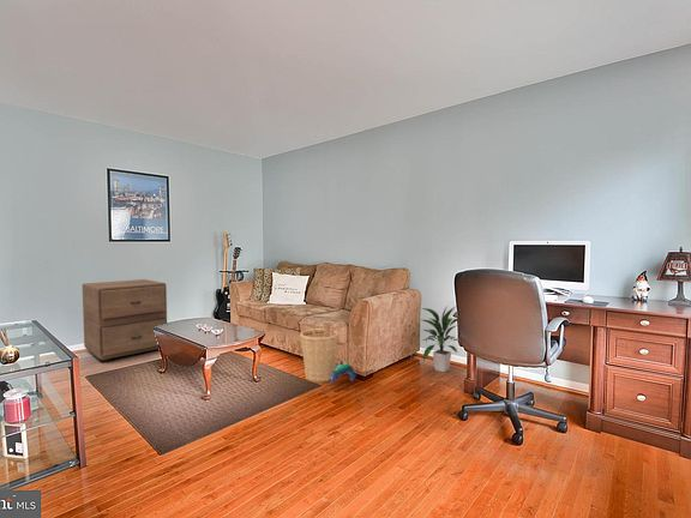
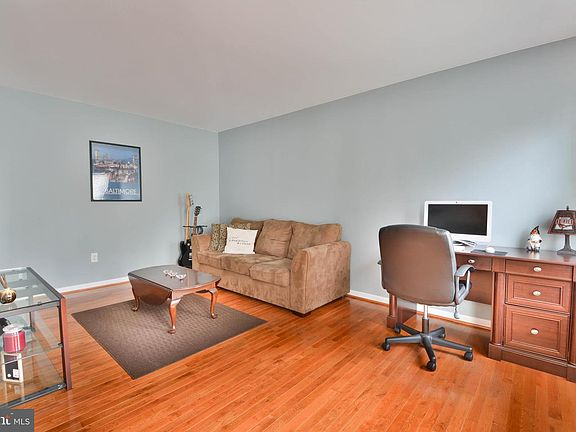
- basket [299,320,340,384]
- plush toy [330,360,357,385]
- indoor plant [420,305,458,373]
- filing cabinet [82,278,168,362]
